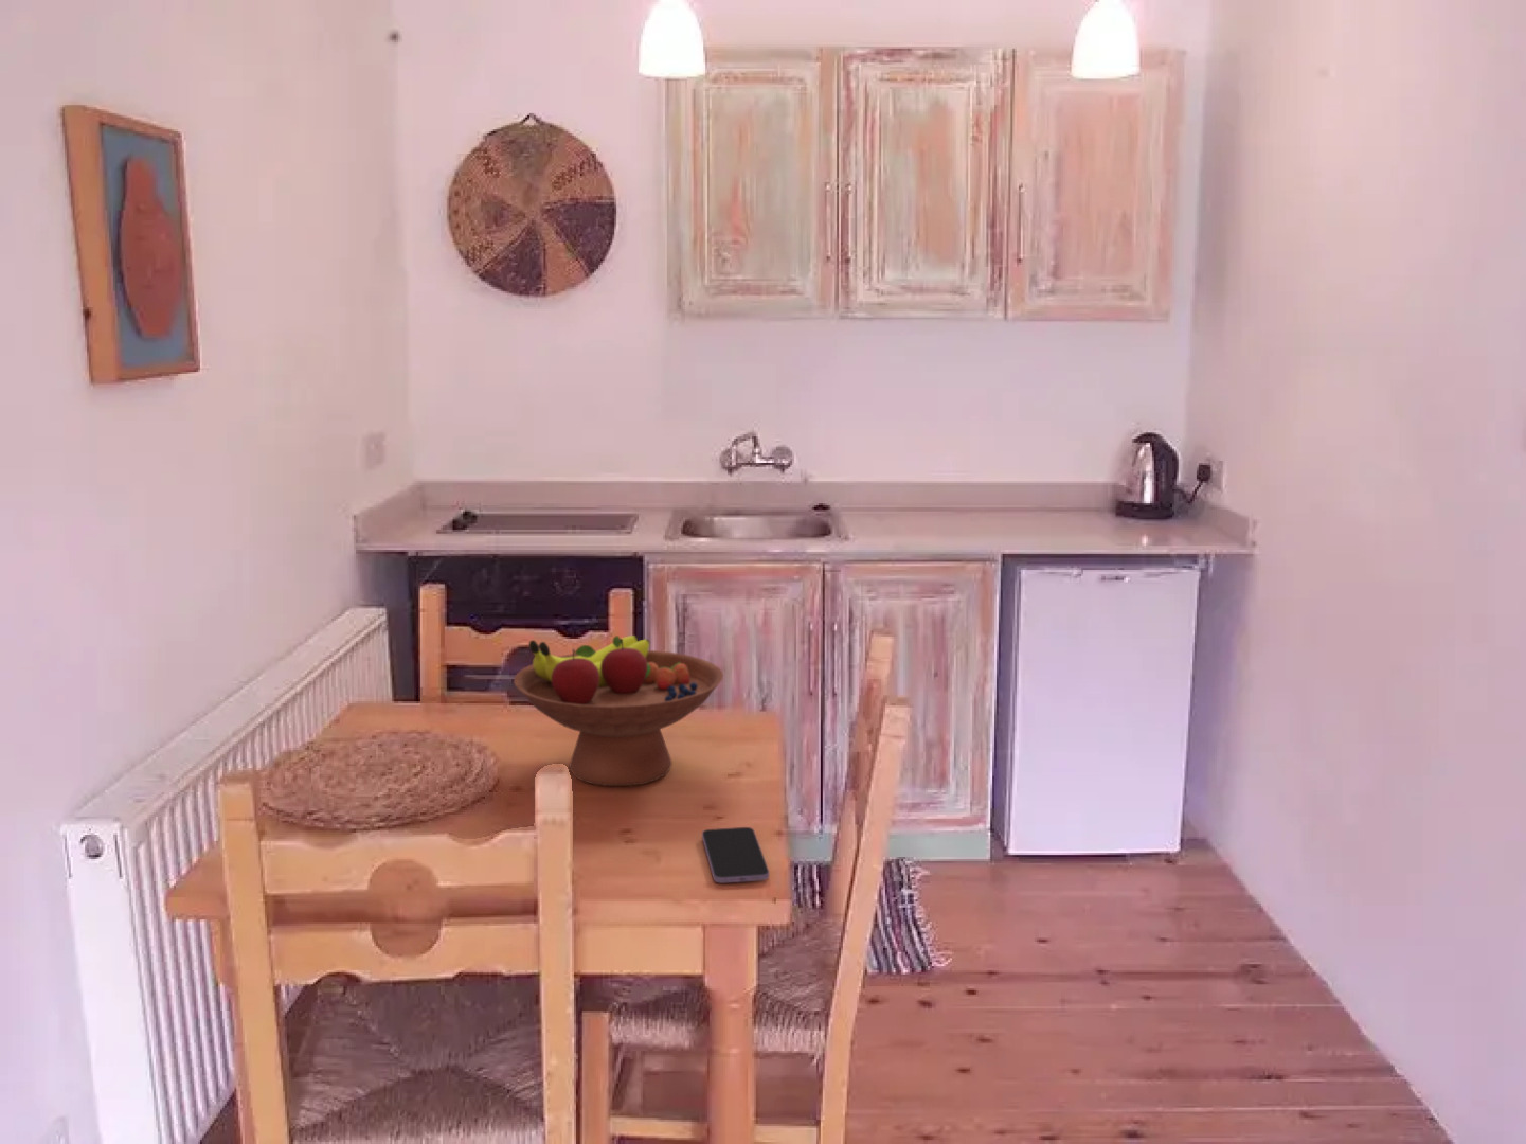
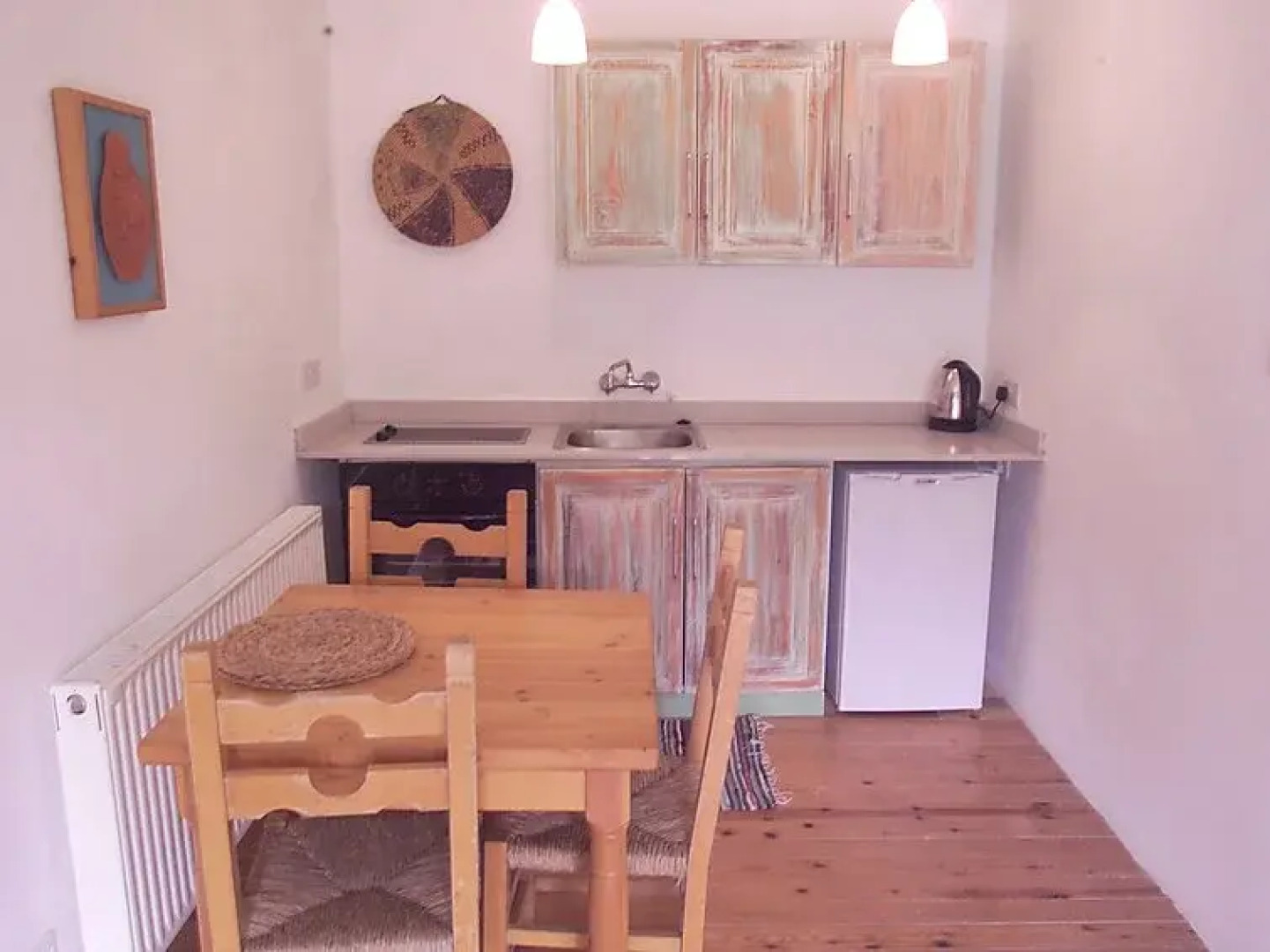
- fruit bowl [513,634,725,787]
- smartphone [701,827,770,884]
